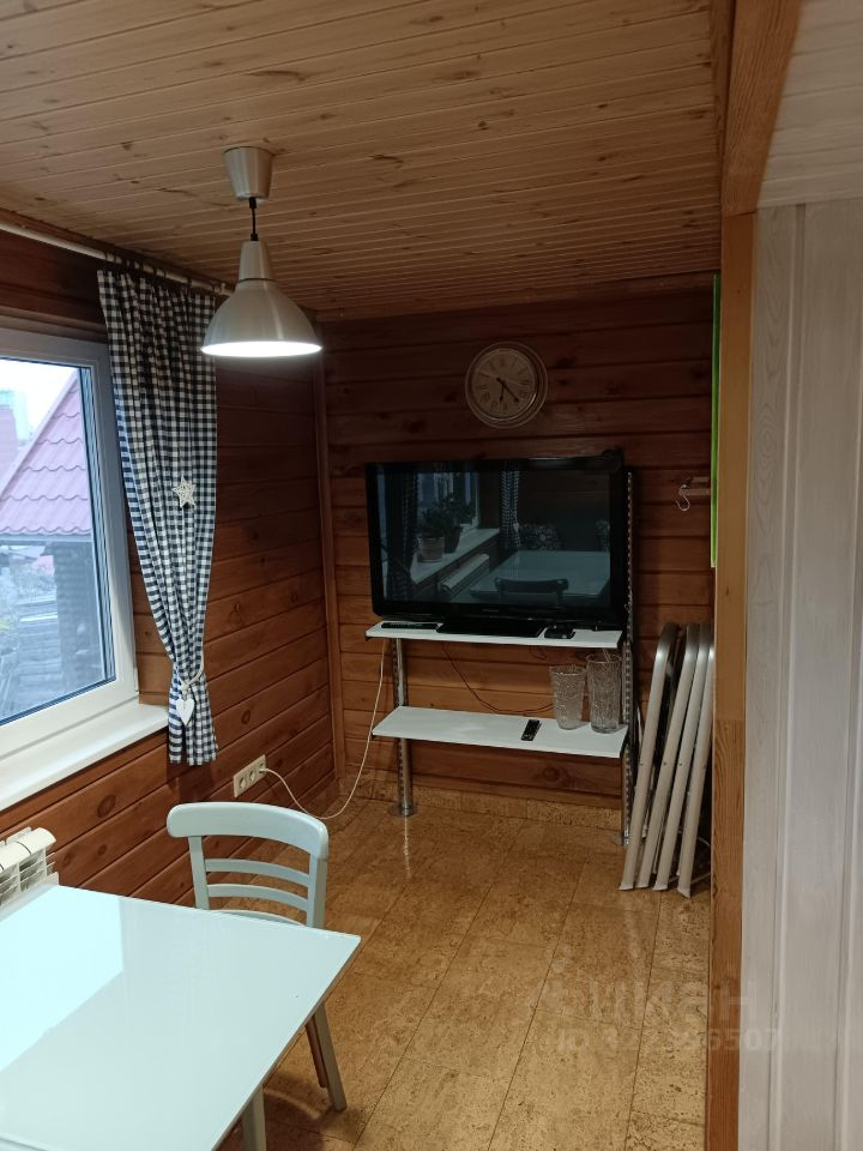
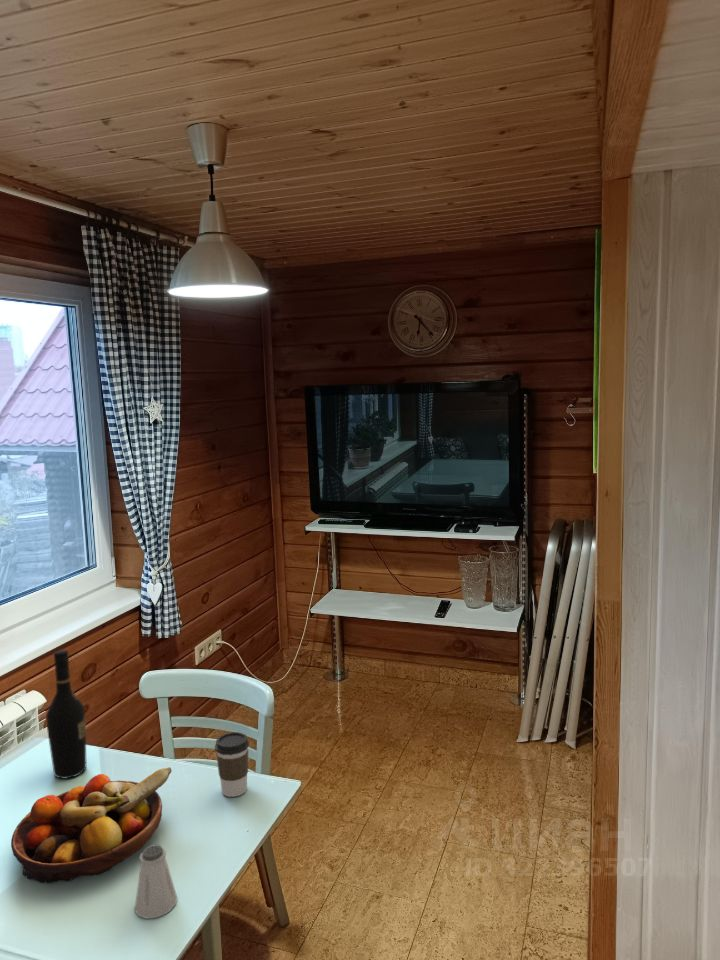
+ wine bottle [45,649,87,780]
+ fruit bowl [10,766,173,884]
+ saltshaker [134,844,178,920]
+ coffee cup [214,731,250,798]
